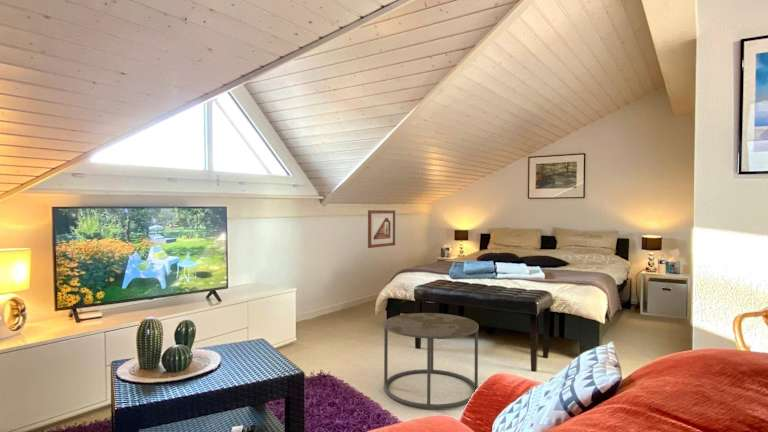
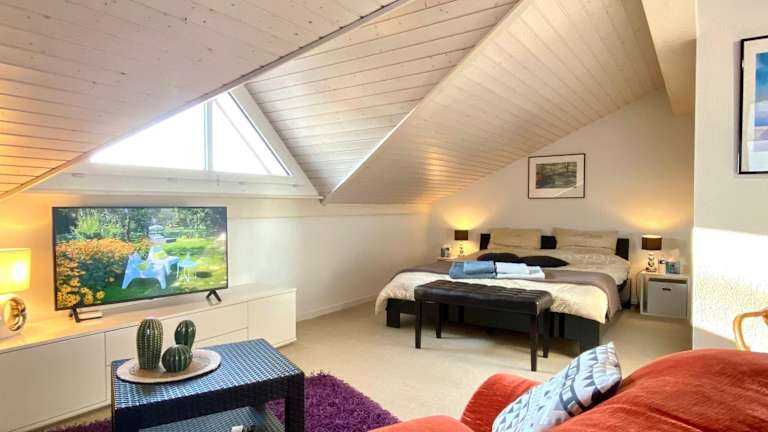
- picture frame [367,209,396,249]
- side table [383,312,479,410]
